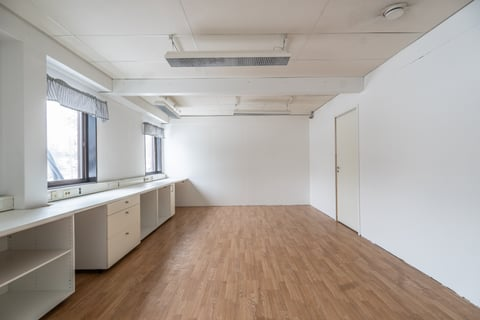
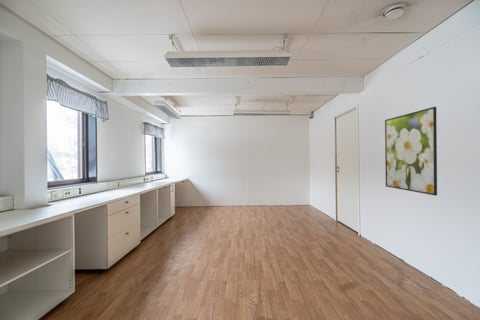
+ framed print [384,106,438,196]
